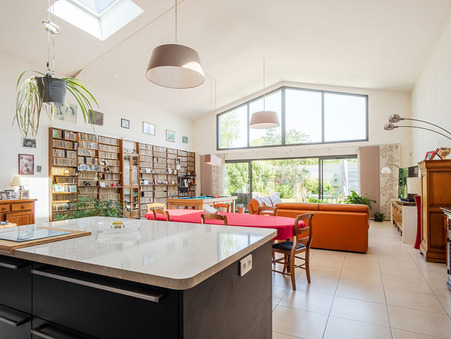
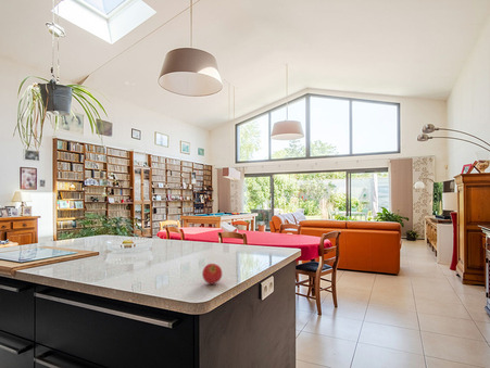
+ fruit [201,263,223,284]
